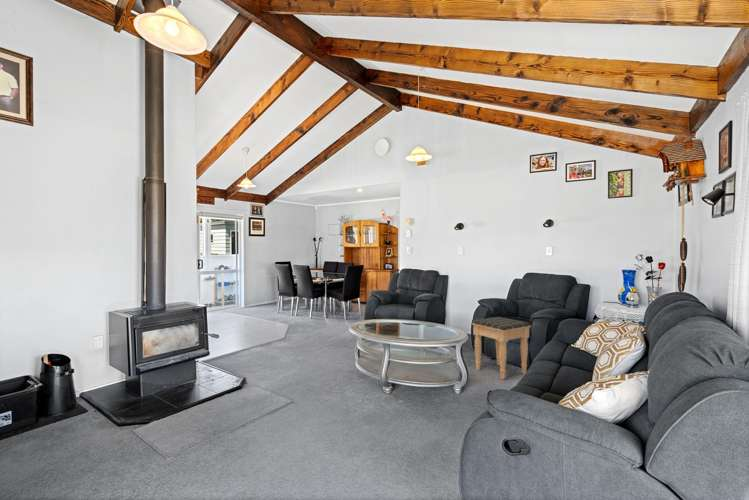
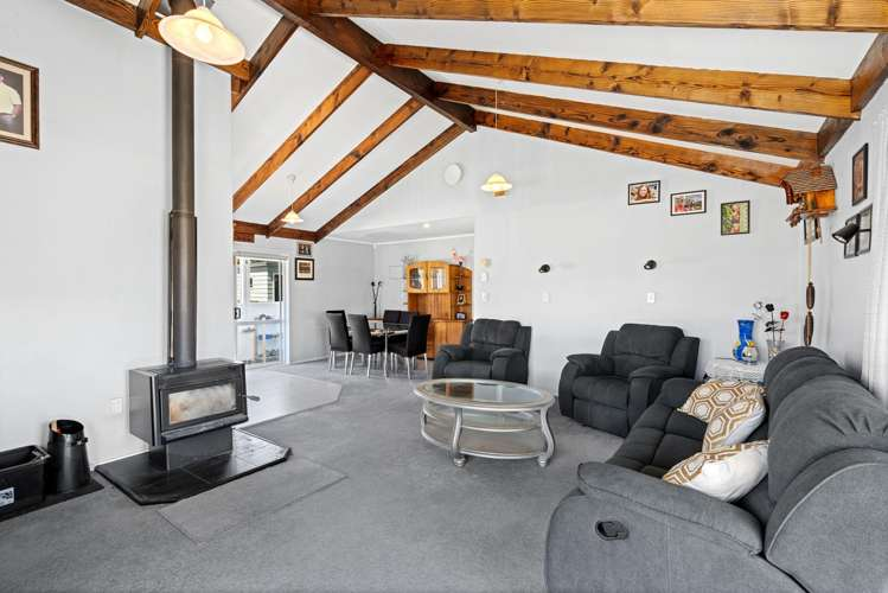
- footstool [471,316,532,380]
